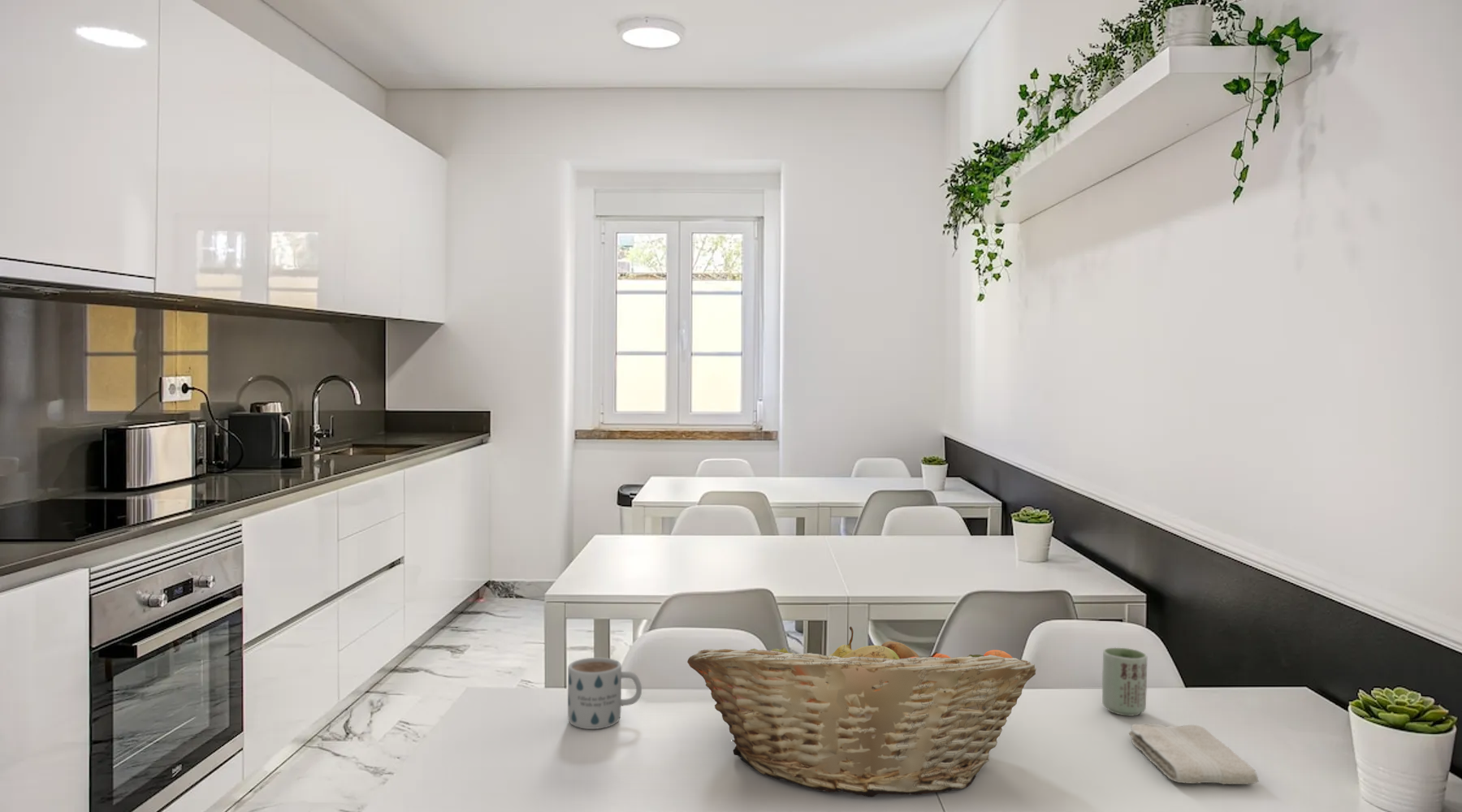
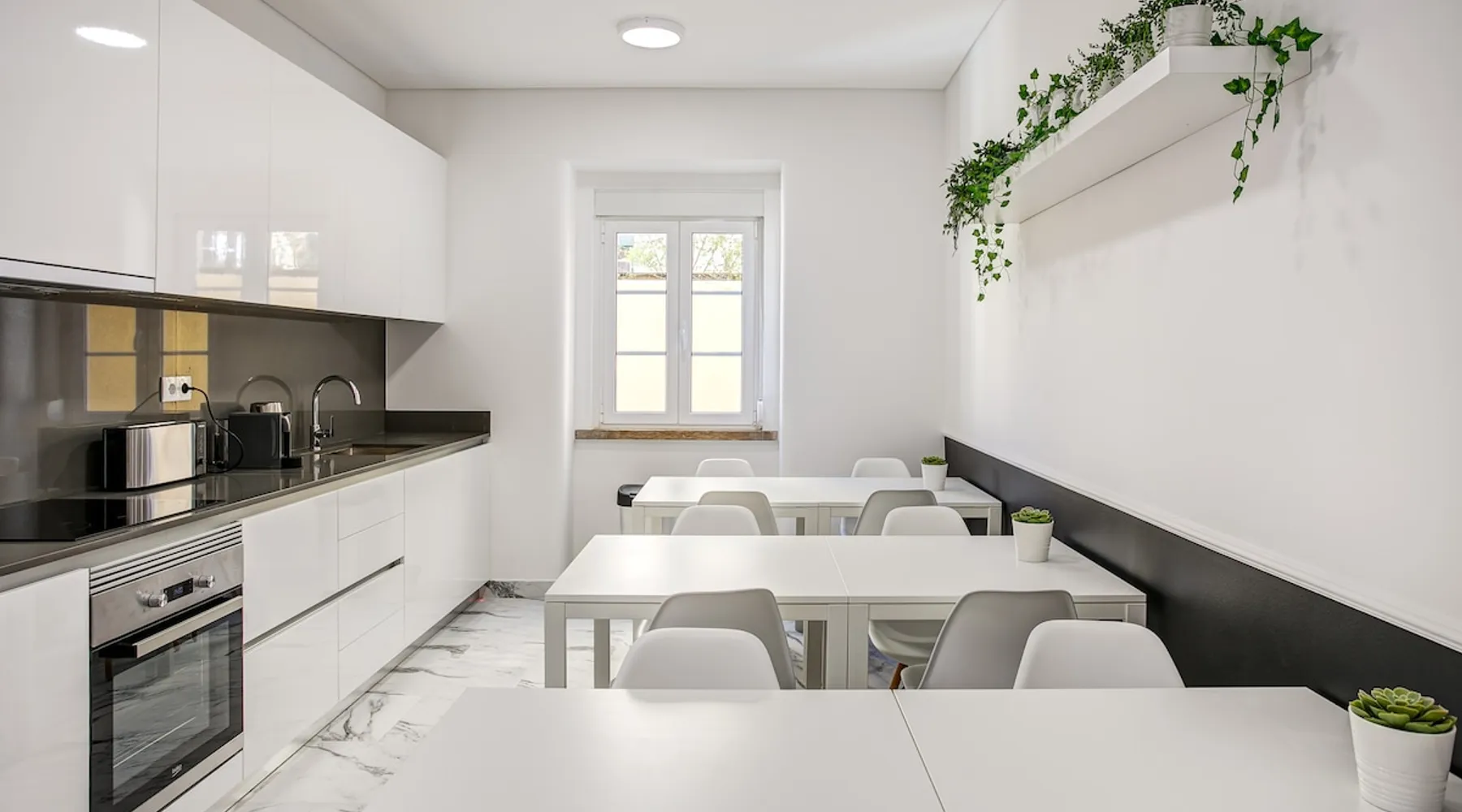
- mug [567,657,642,730]
- cup [1101,646,1148,716]
- fruit basket [686,626,1037,797]
- washcloth [1128,723,1260,785]
